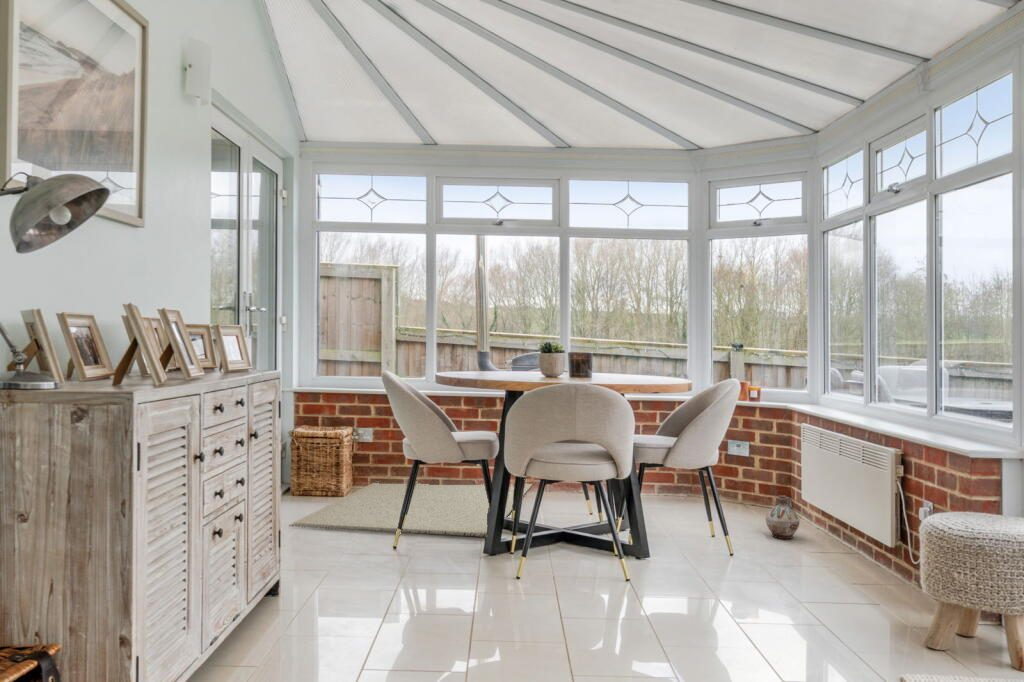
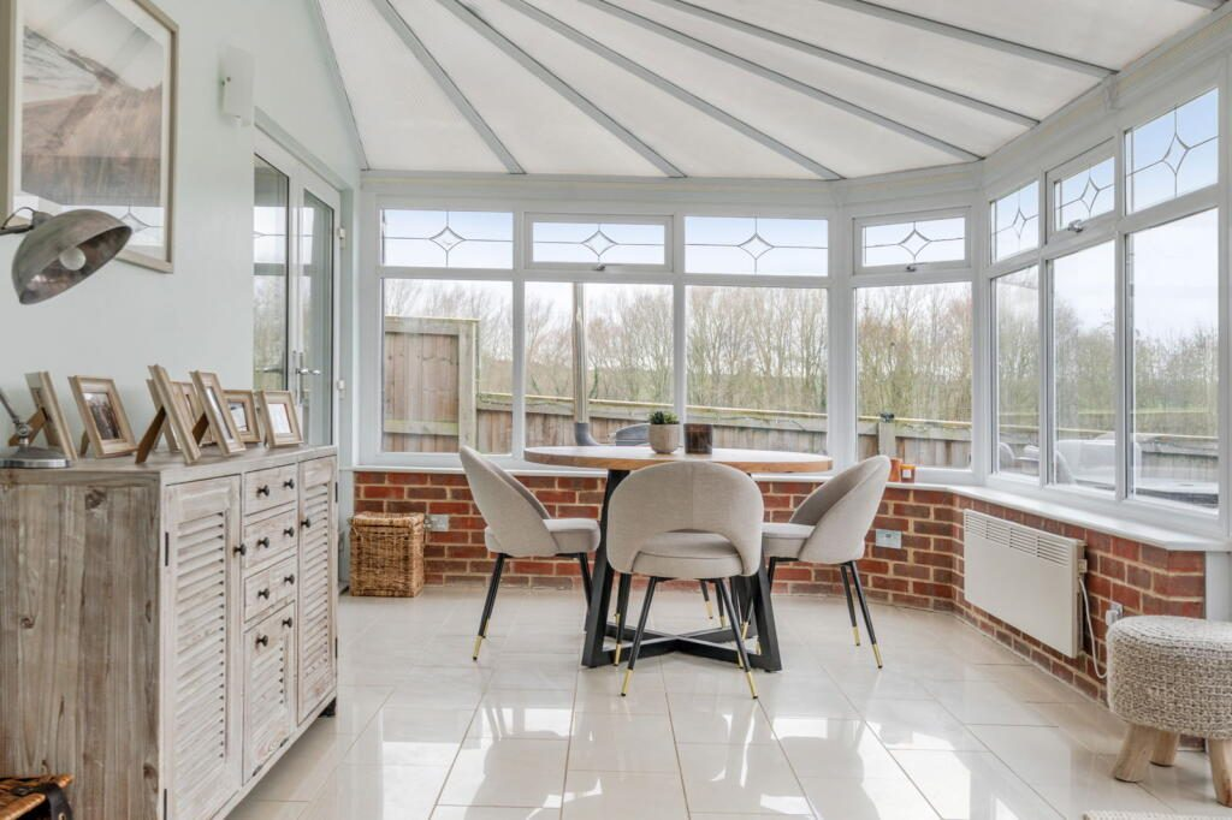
- ceramic jug [765,494,801,540]
- rug [288,480,534,538]
